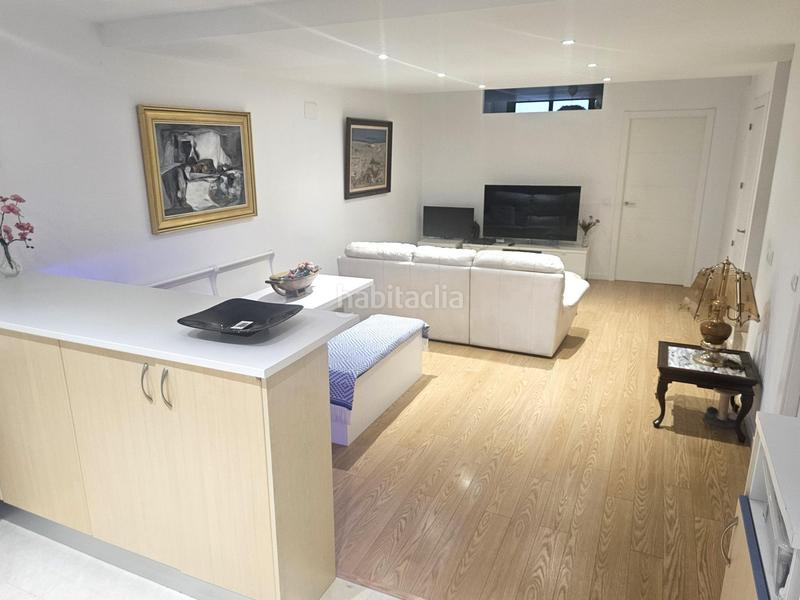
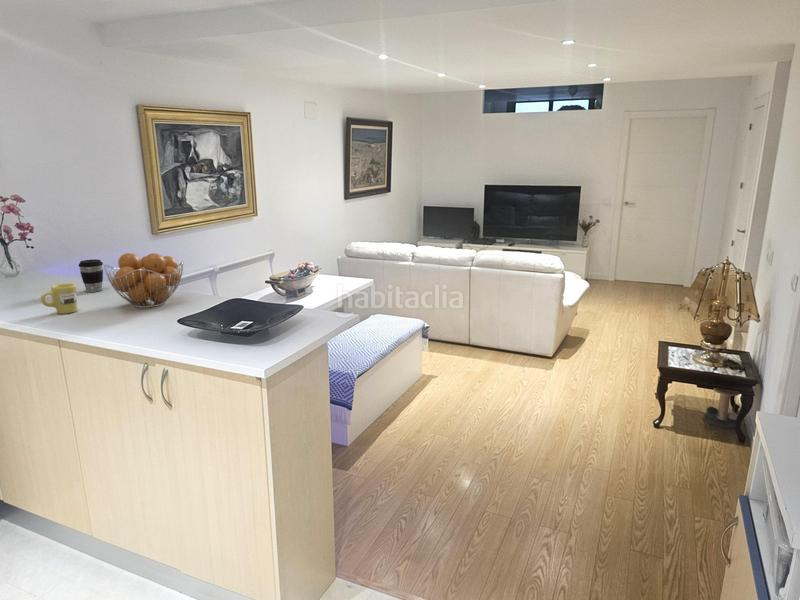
+ mug [40,282,78,315]
+ fruit basket [103,252,185,309]
+ coffee cup [78,258,104,293]
